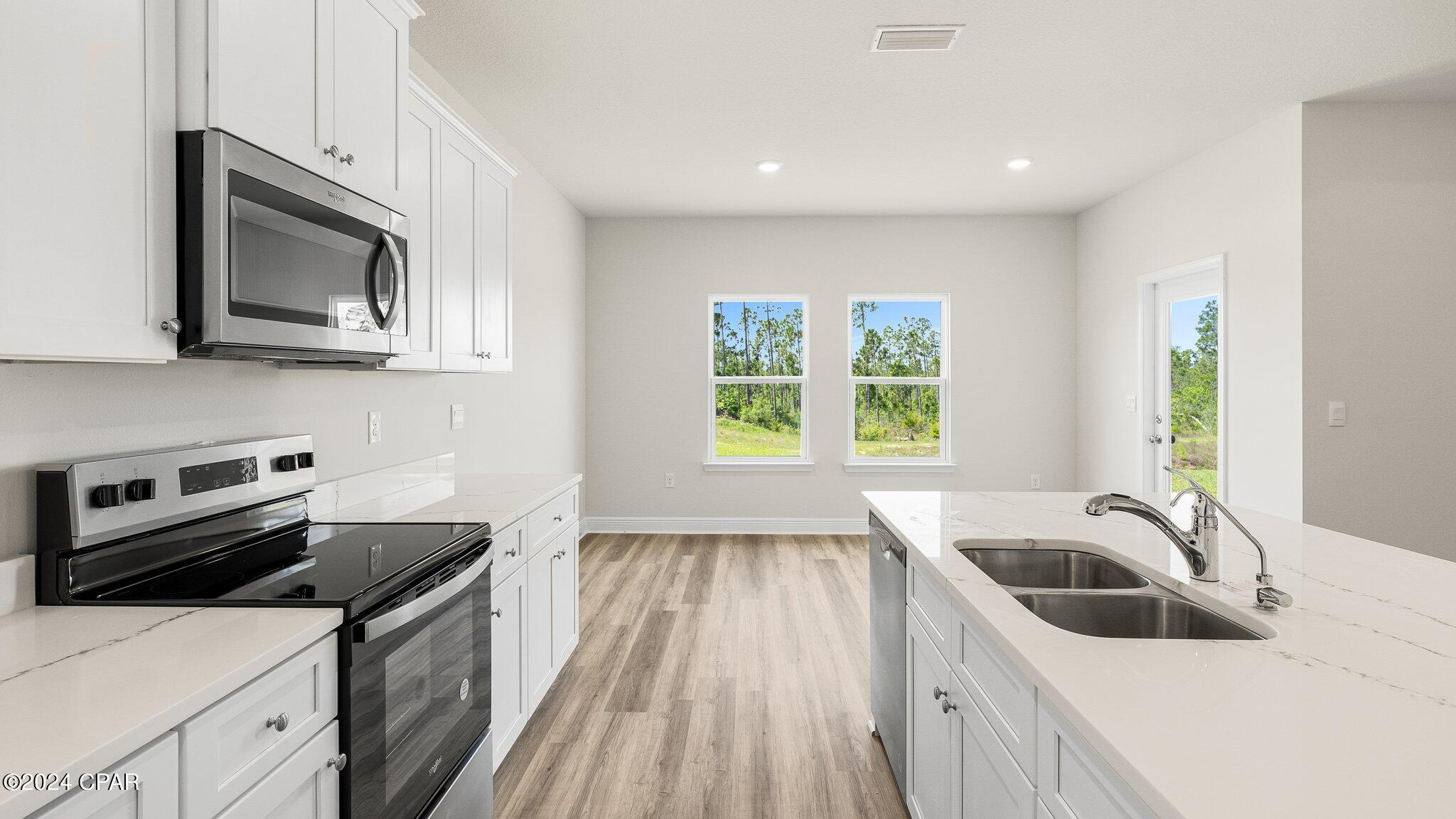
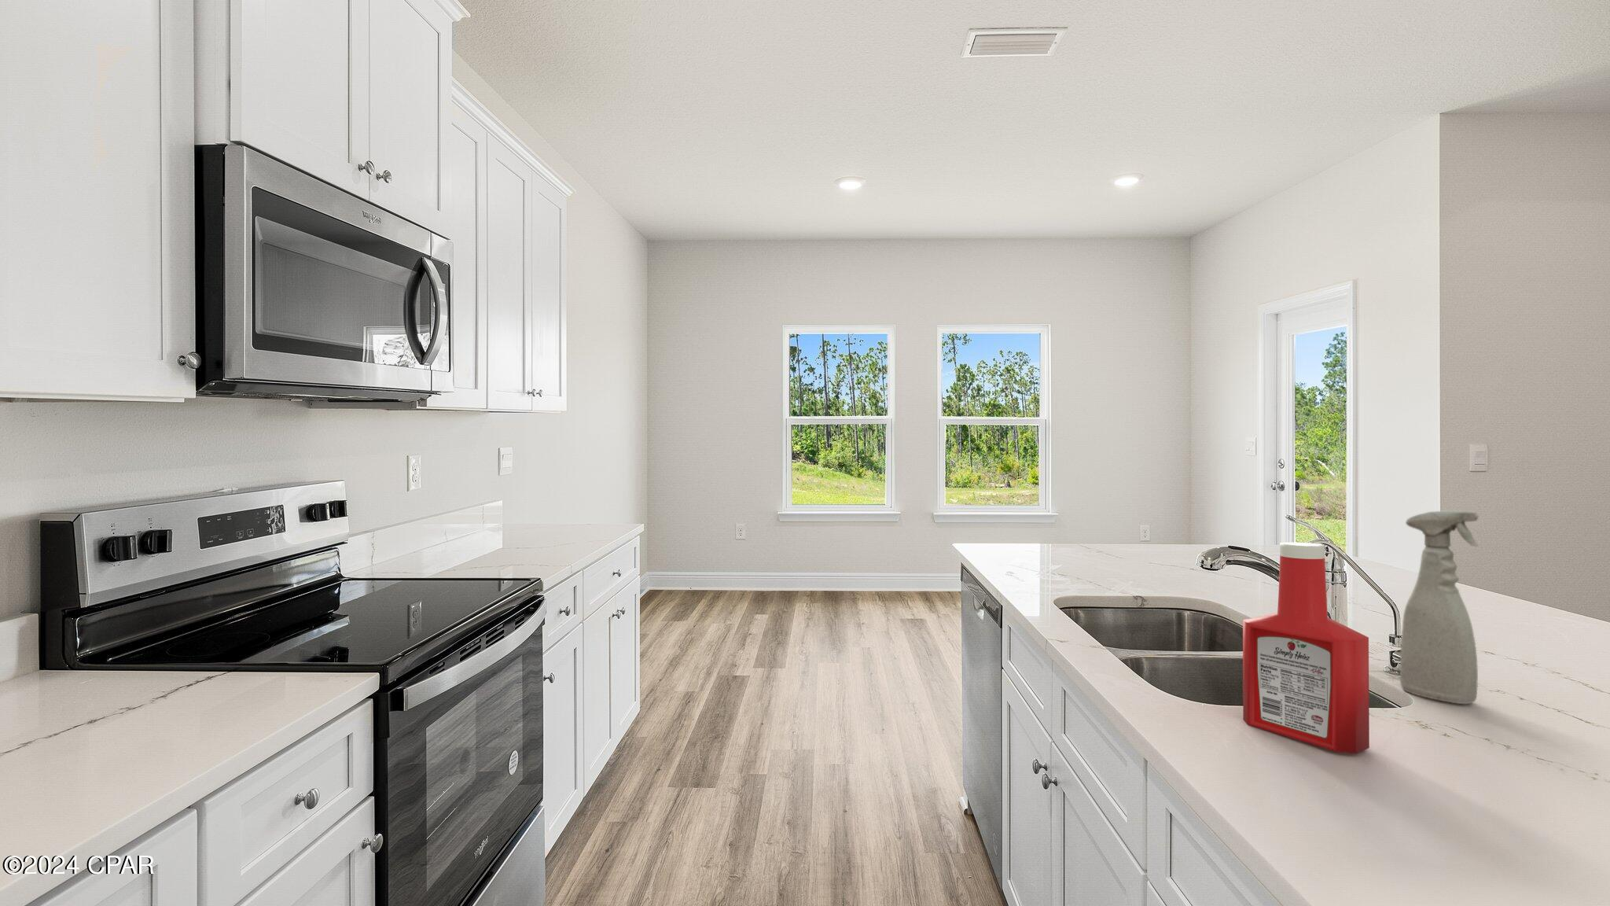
+ spray bottle [1399,510,1480,705]
+ soap bottle [1242,542,1370,754]
